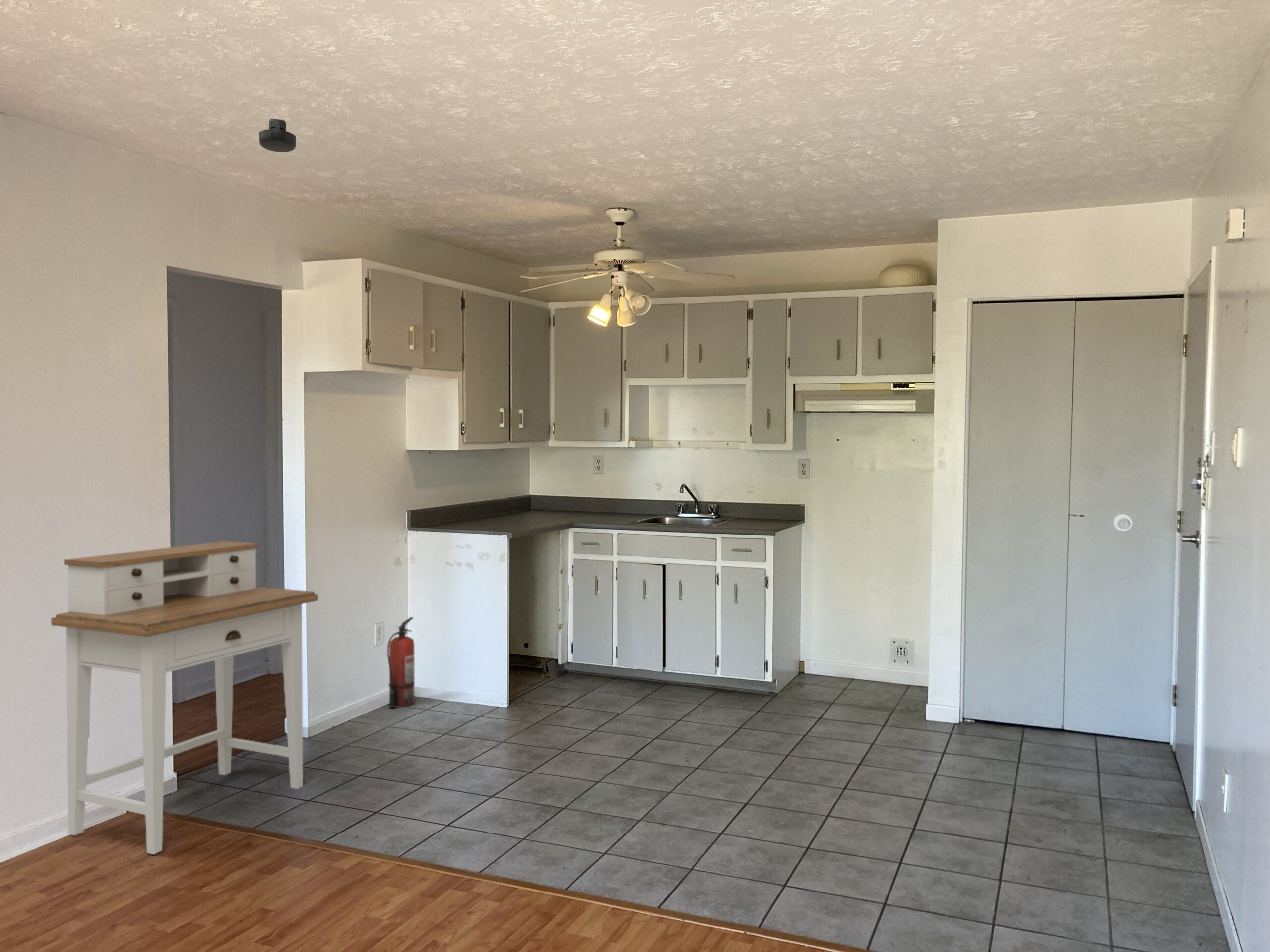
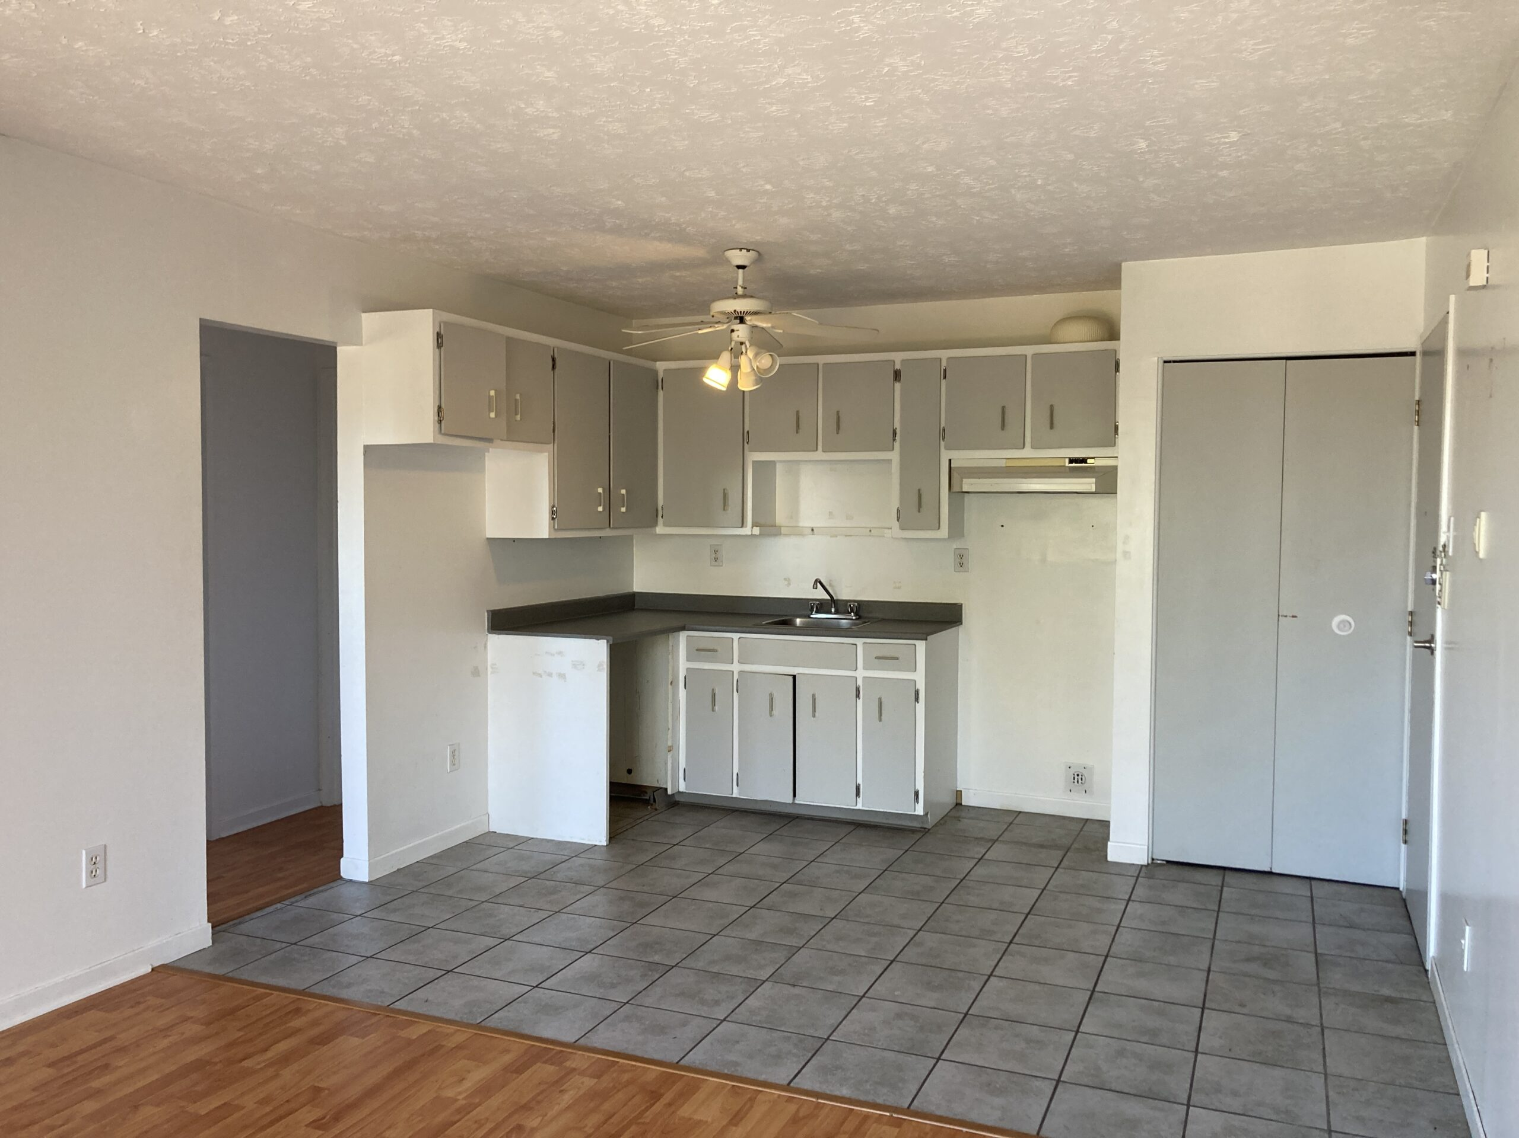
- desk [51,541,319,855]
- fire extinguisher [387,616,415,708]
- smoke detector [258,119,297,153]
